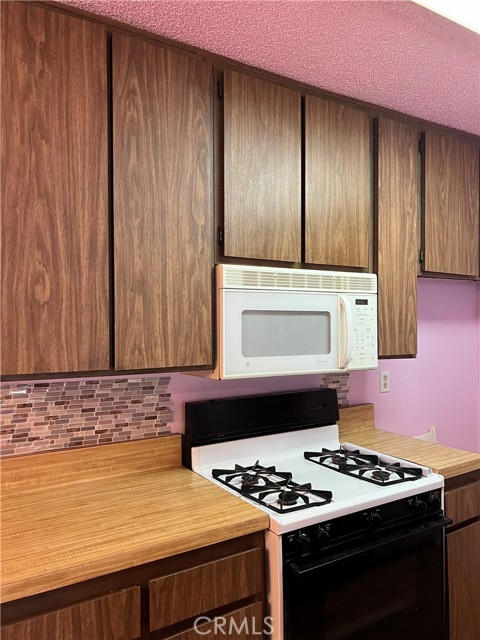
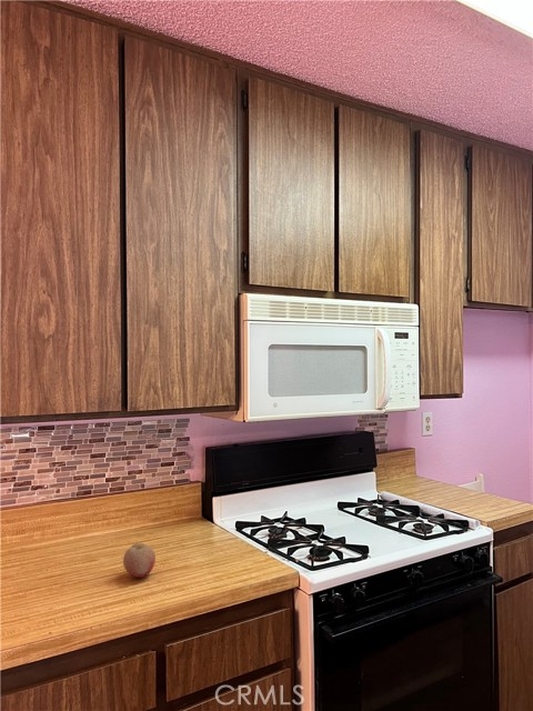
+ fruit [122,542,157,579]
